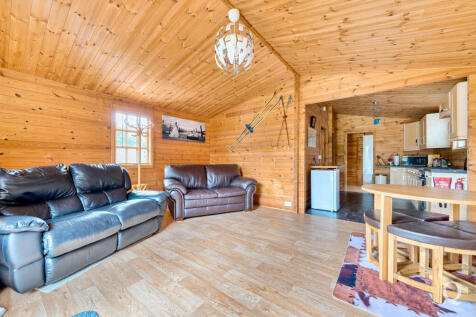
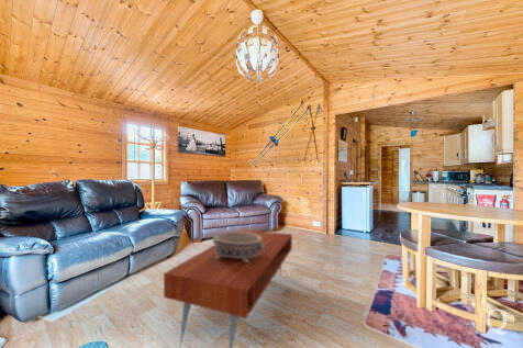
+ coffee table [163,228,293,348]
+ decorative bowl [212,231,264,262]
